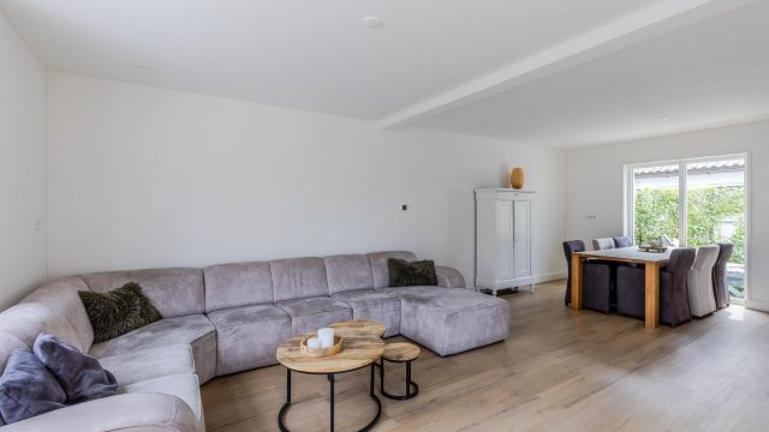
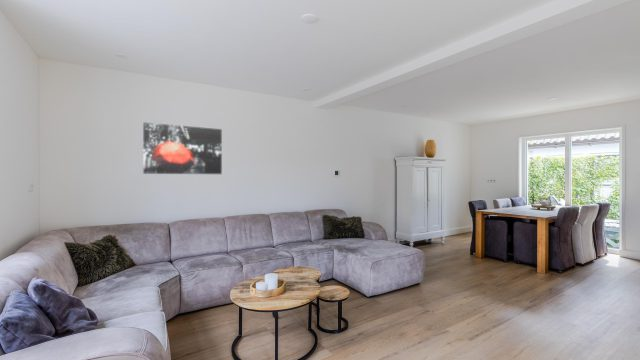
+ wall art [142,122,223,175]
